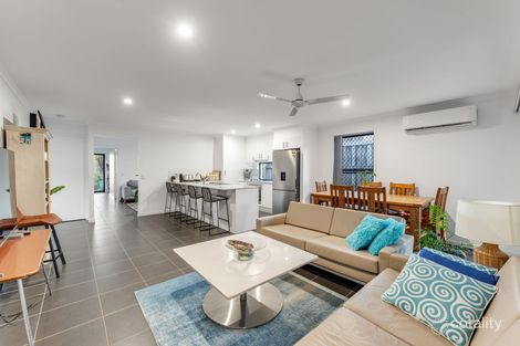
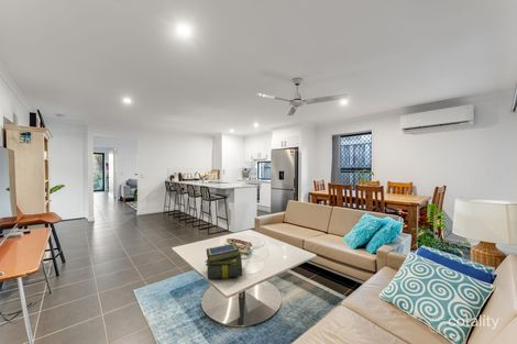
+ stack of books [205,242,243,280]
